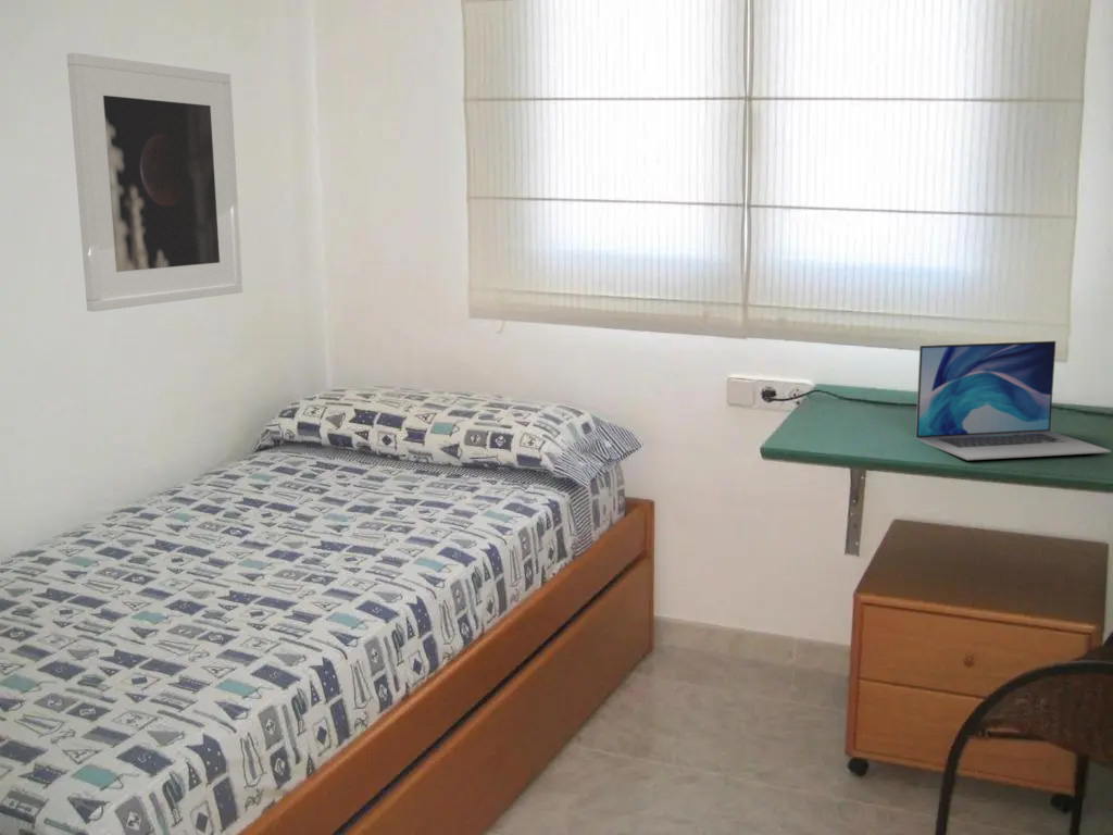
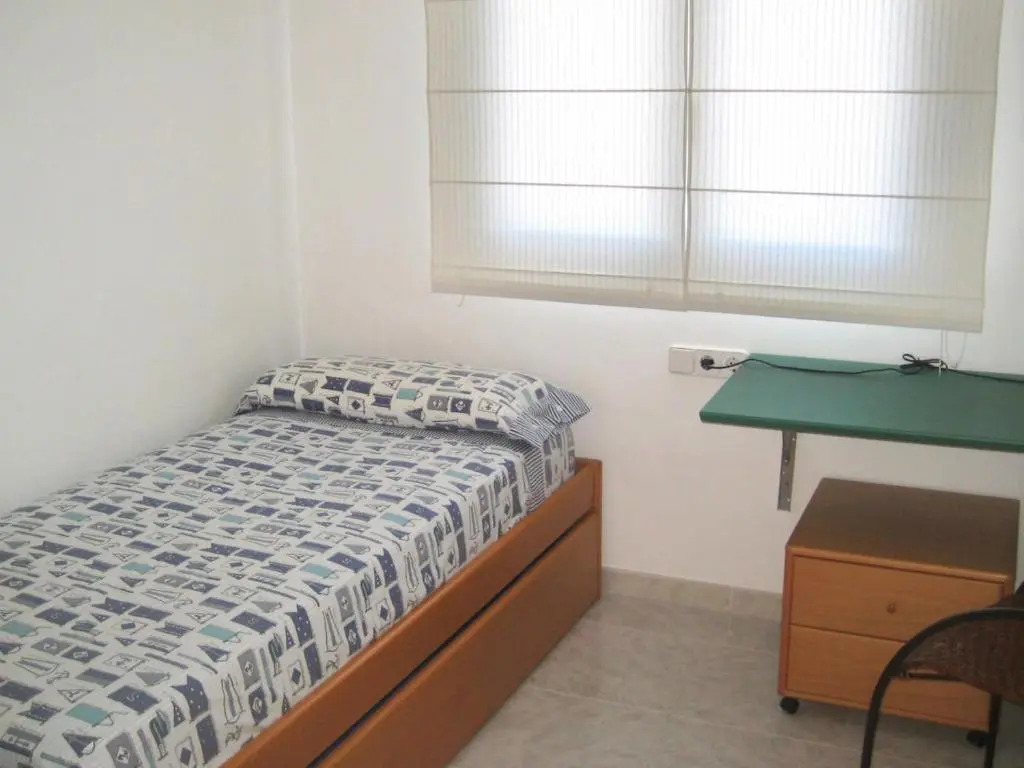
- laptop [914,340,1112,461]
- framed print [66,52,243,312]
